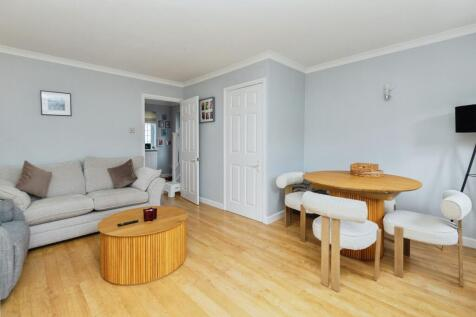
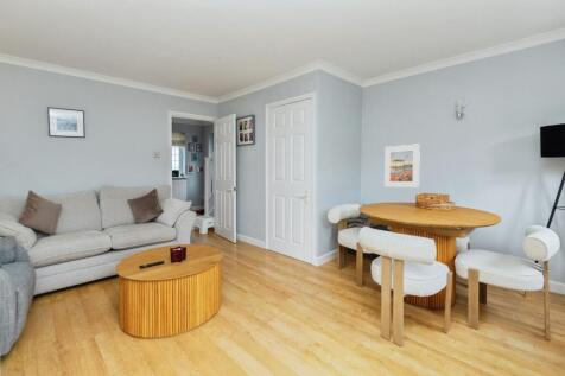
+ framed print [383,142,421,189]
